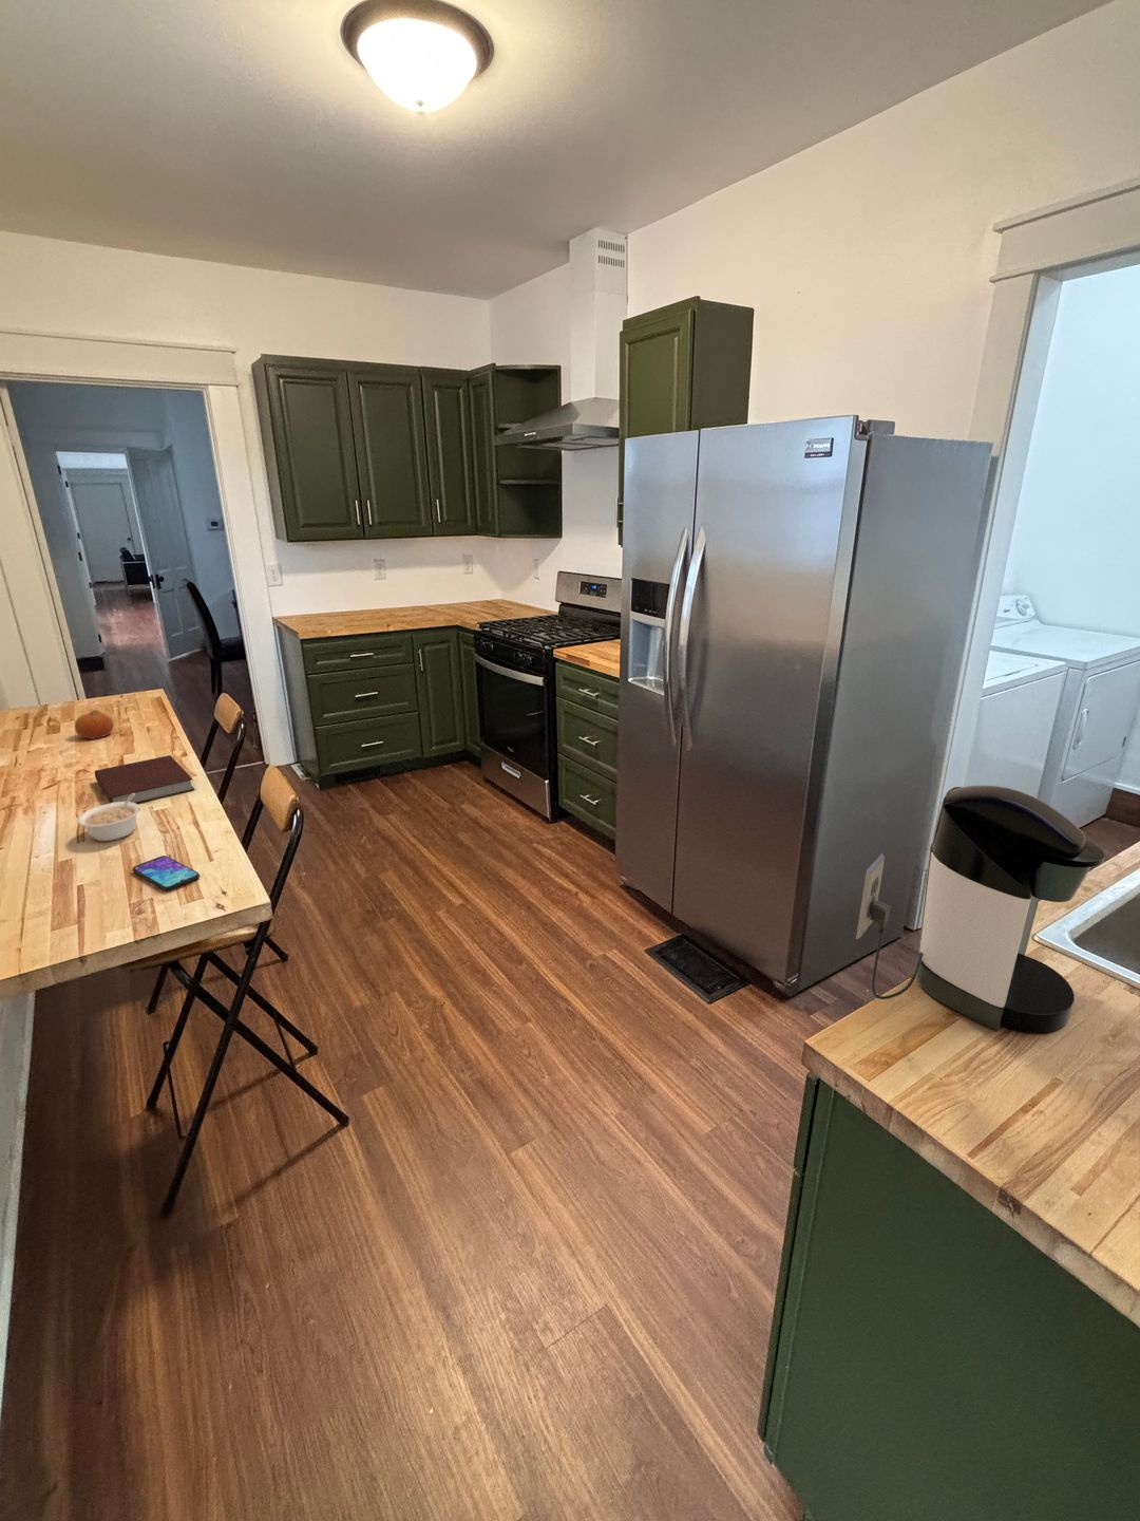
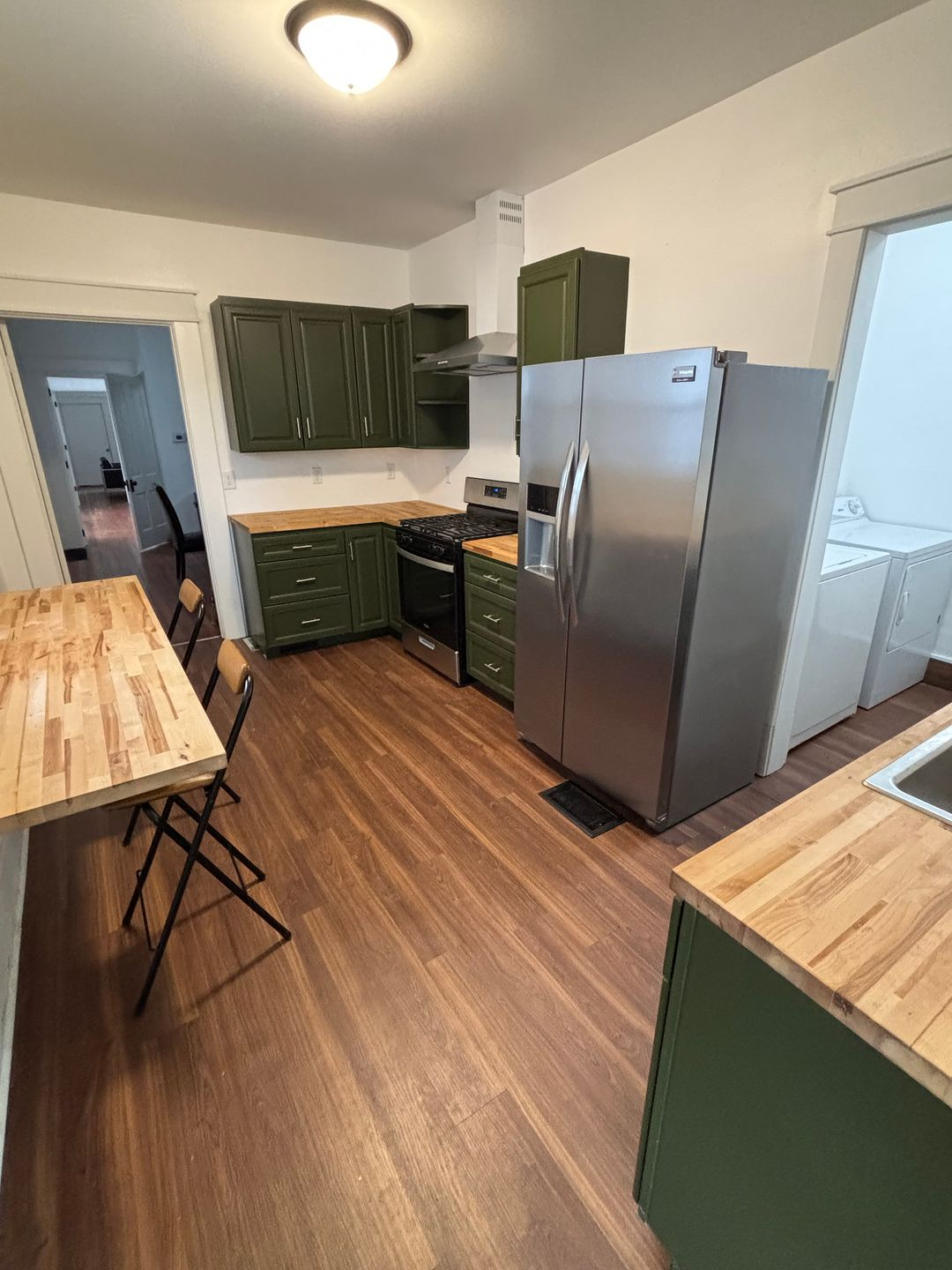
- notebook [93,755,196,804]
- smartphone [132,854,200,891]
- fruit [74,711,115,740]
- legume [75,793,141,842]
- coffee maker [855,784,1106,1034]
